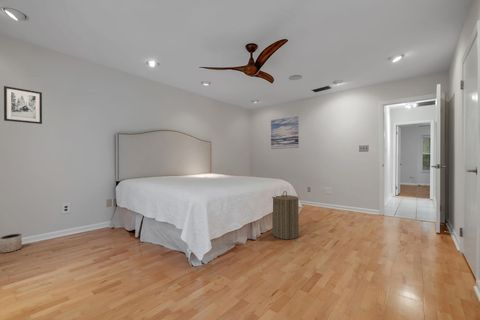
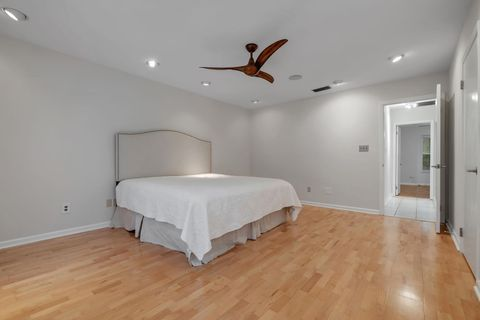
- planter [0,233,23,254]
- wall art [3,85,43,125]
- laundry hamper [271,190,300,240]
- wall art [270,115,300,150]
